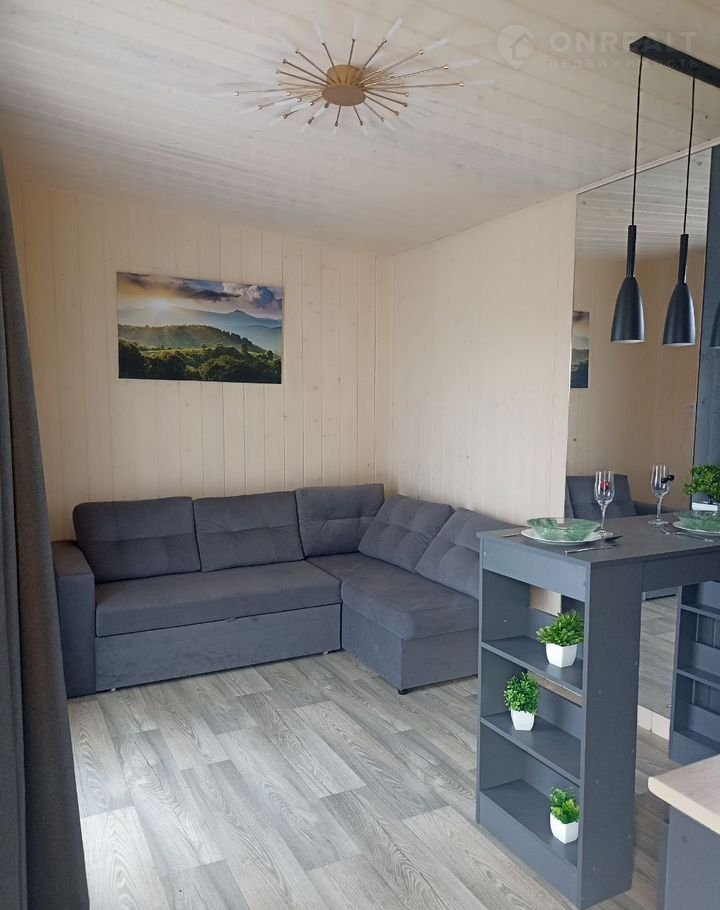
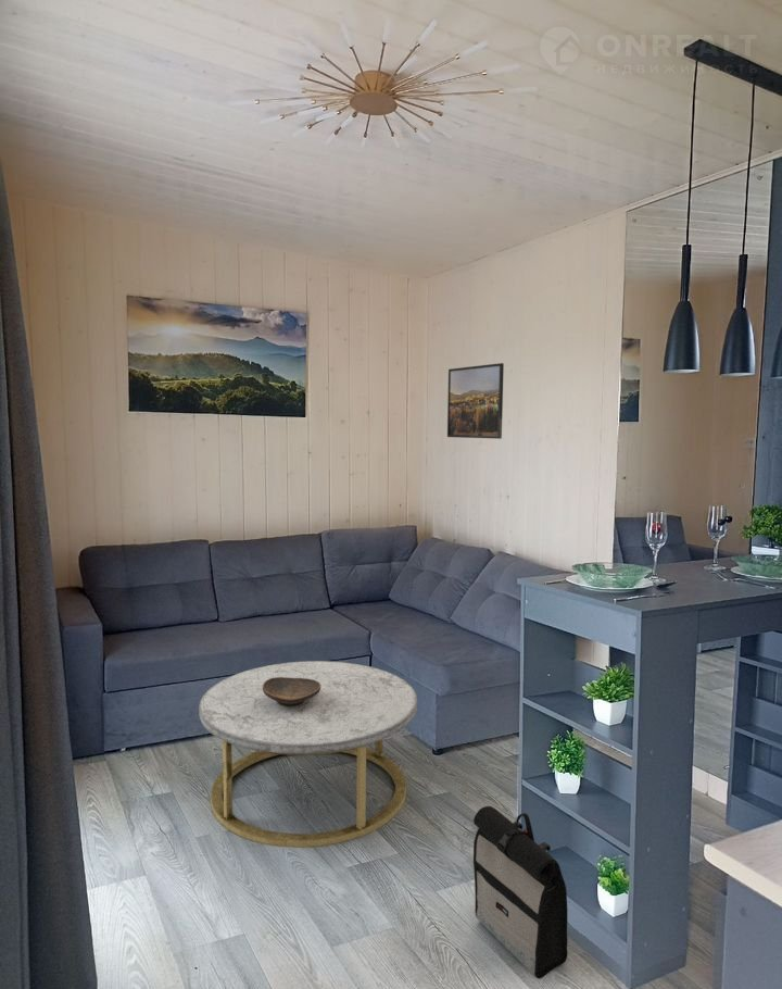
+ coffee table [198,660,418,849]
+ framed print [446,362,505,440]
+ decorative bowl [263,677,320,706]
+ backpack [472,805,569,980]
